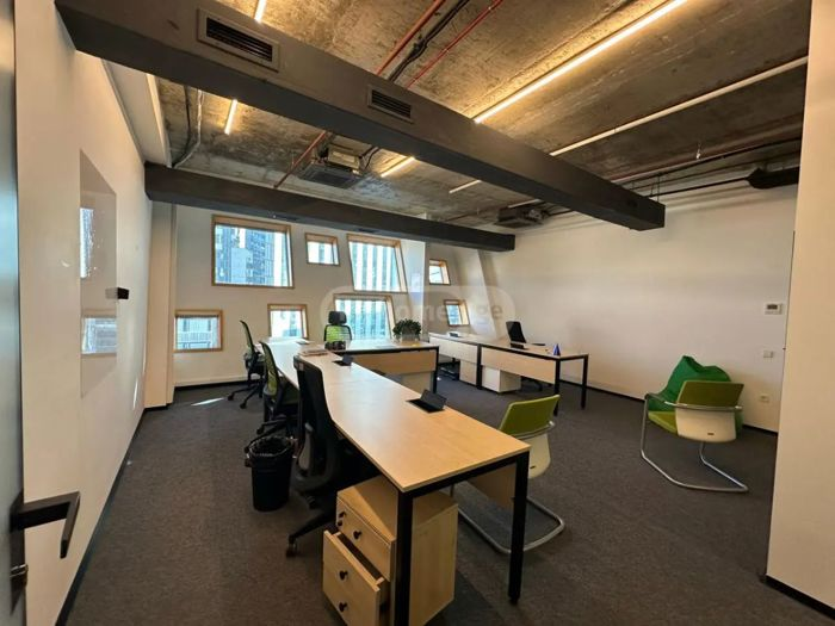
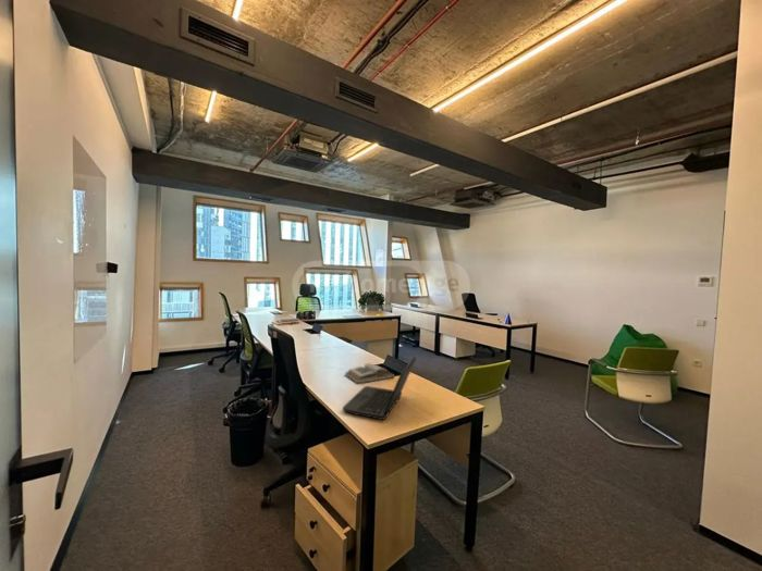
+ book [344,362,395,384]
+ laptop [342,356,417,421]
